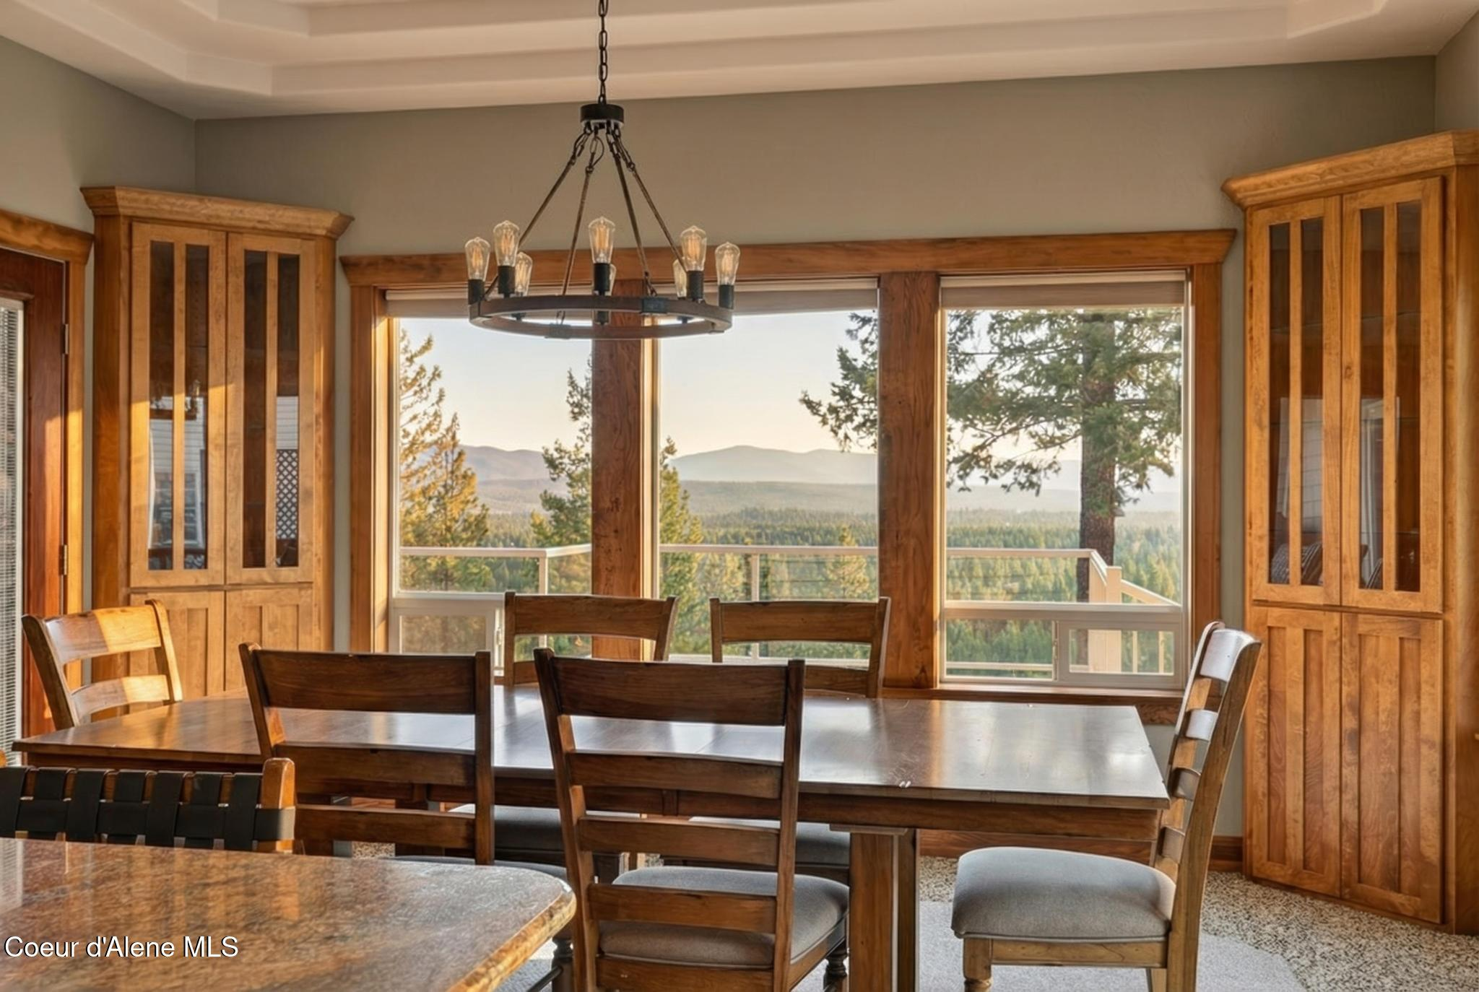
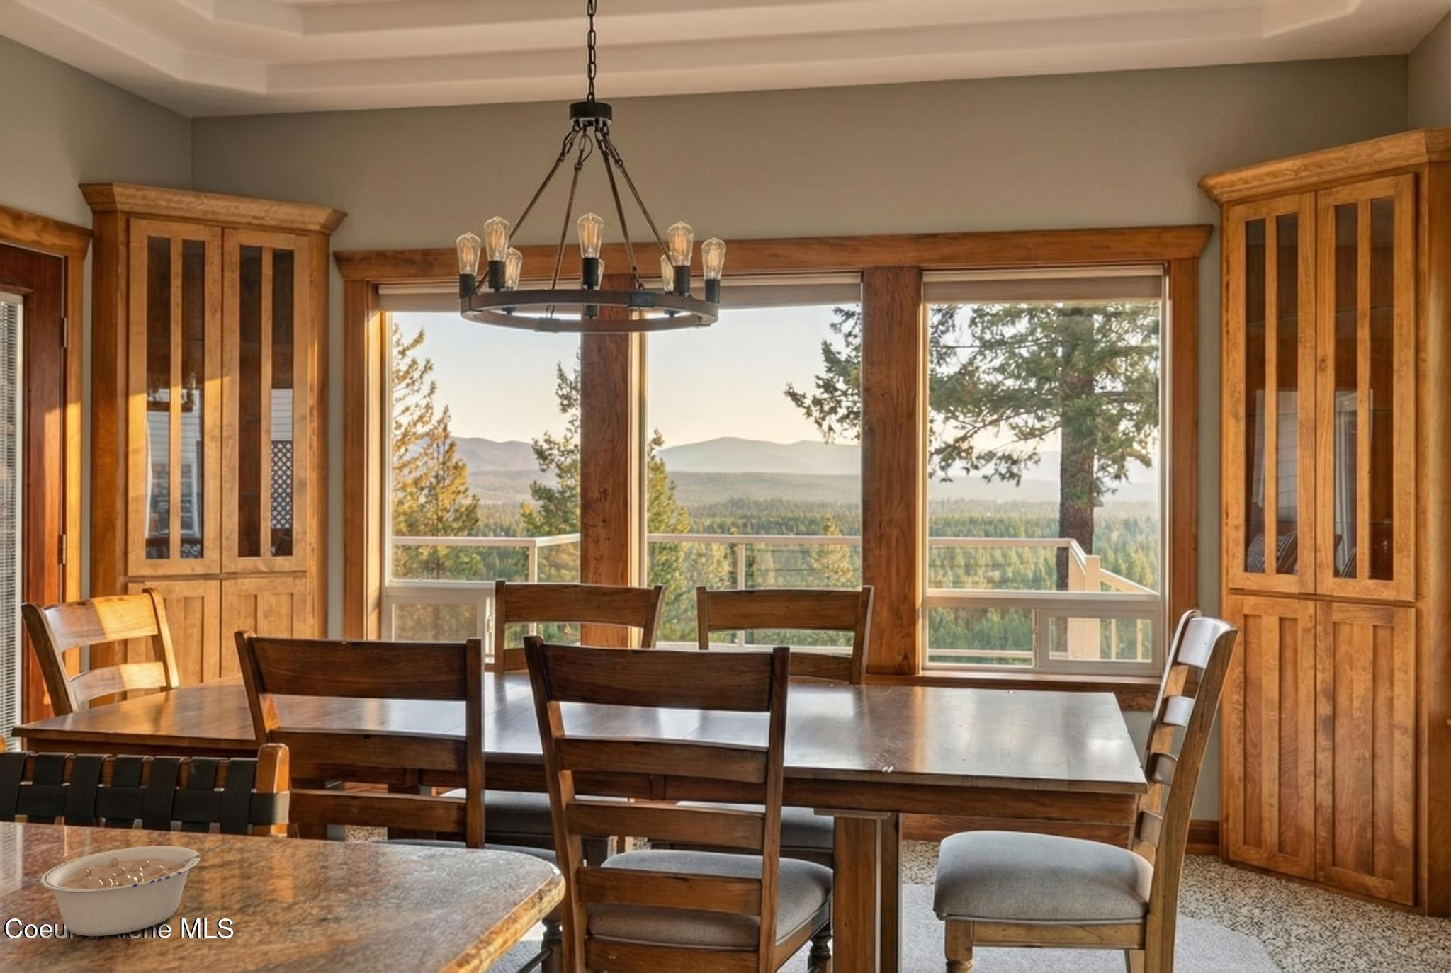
+ legume [40,839,232,937]
